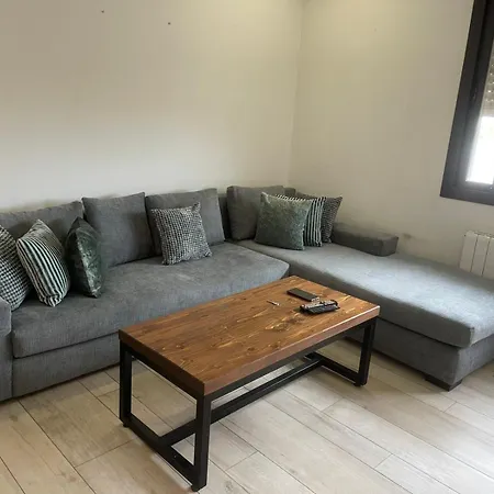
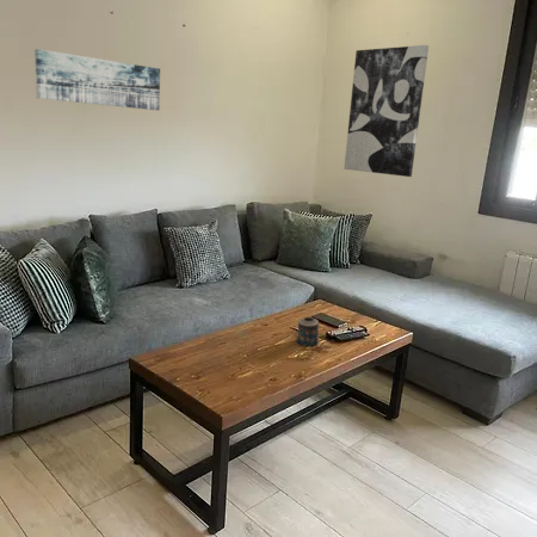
+ wall art [342,44,430,178]
+ wall art [33,48,161,111]
+ candle [296,316,320,347]
